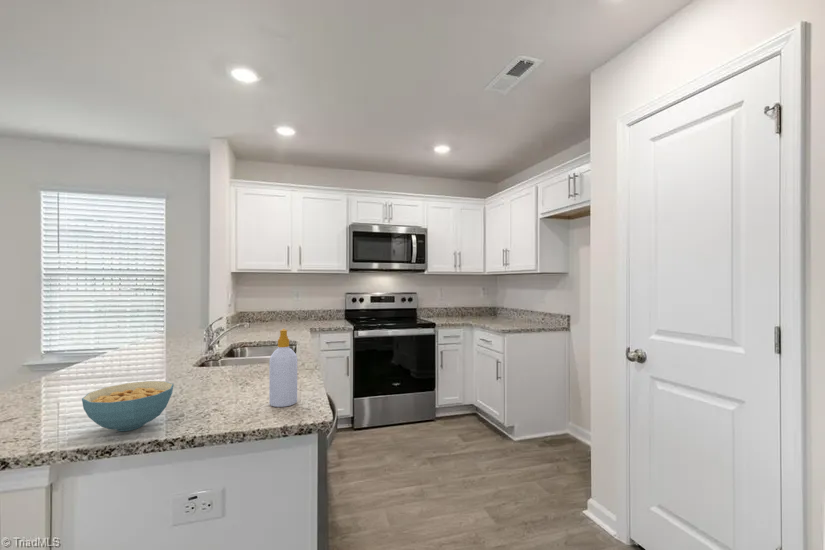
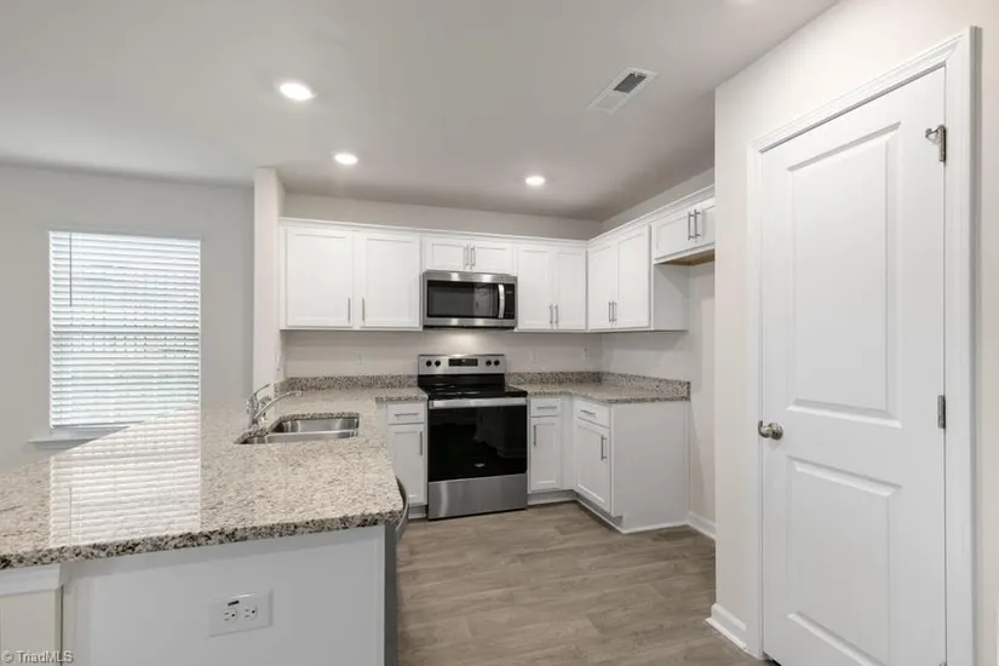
- soap bottle [268,328,298,408]
- cereal bowl [81,380,174,432]
